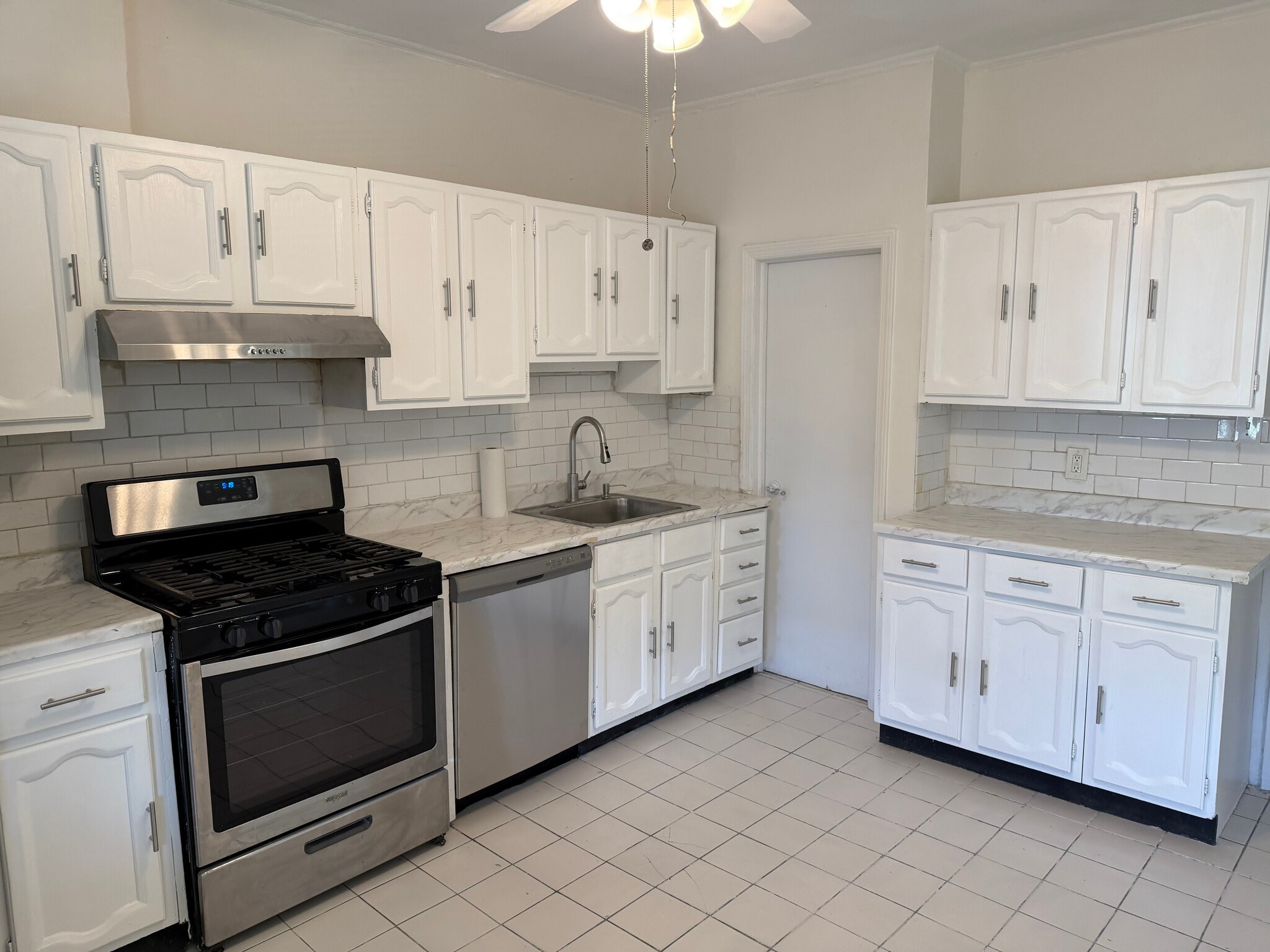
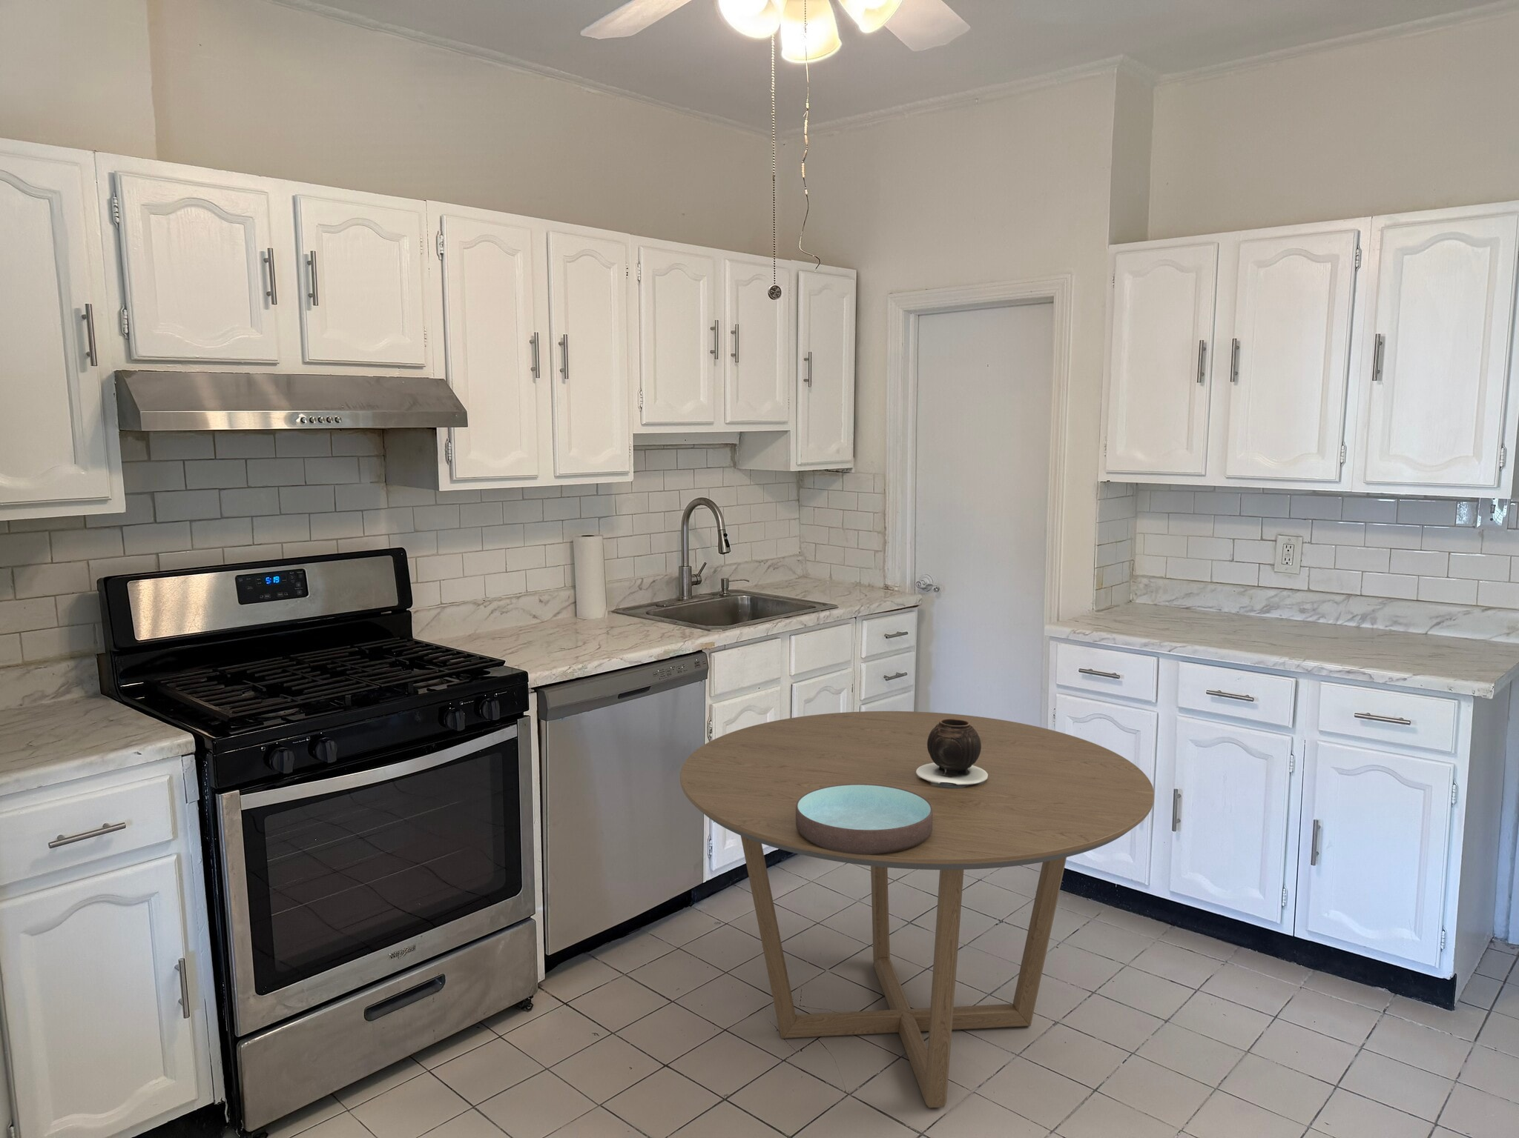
+ bowl [795,784,933,855]
+ dining table [679,710,1155,1108]
+ vase [916,718,988,788]
